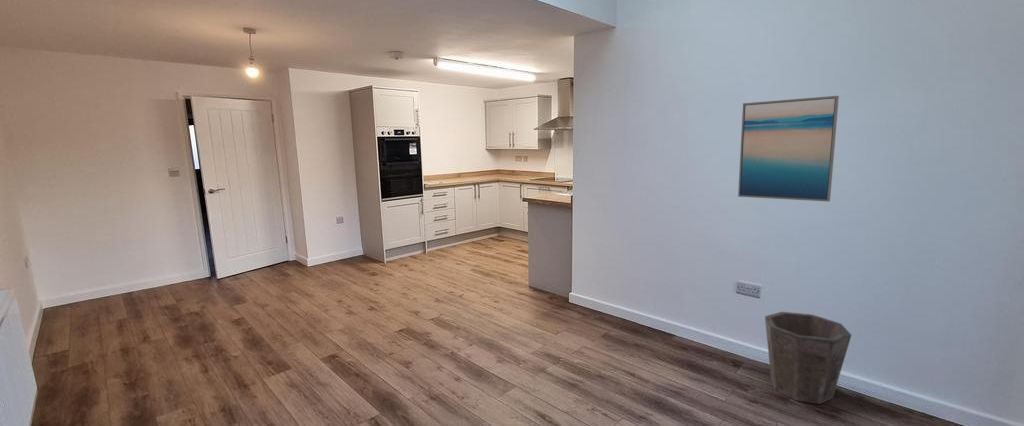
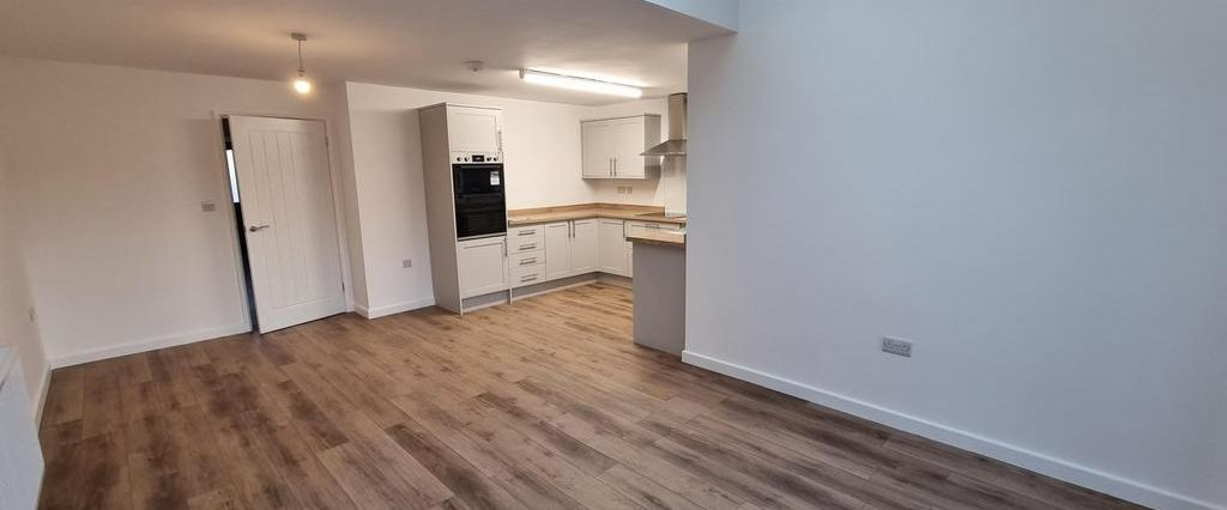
- waste bin [764,311,852,405]
- wall art [737,95,840,203]
